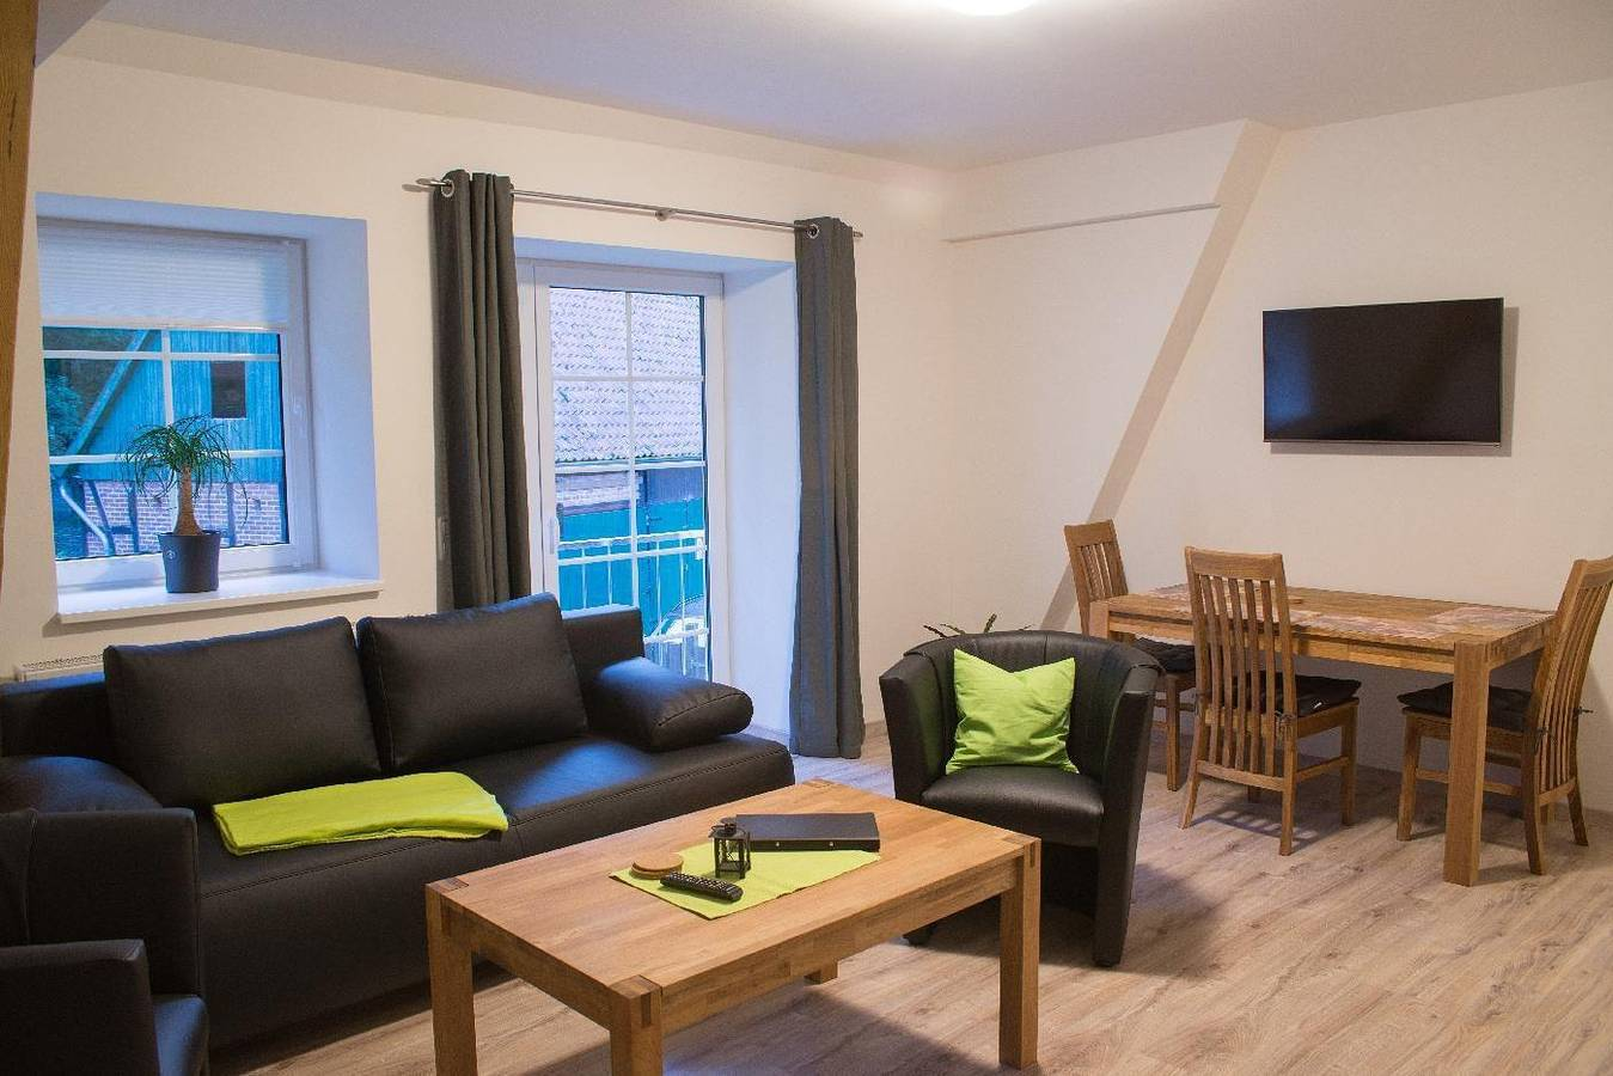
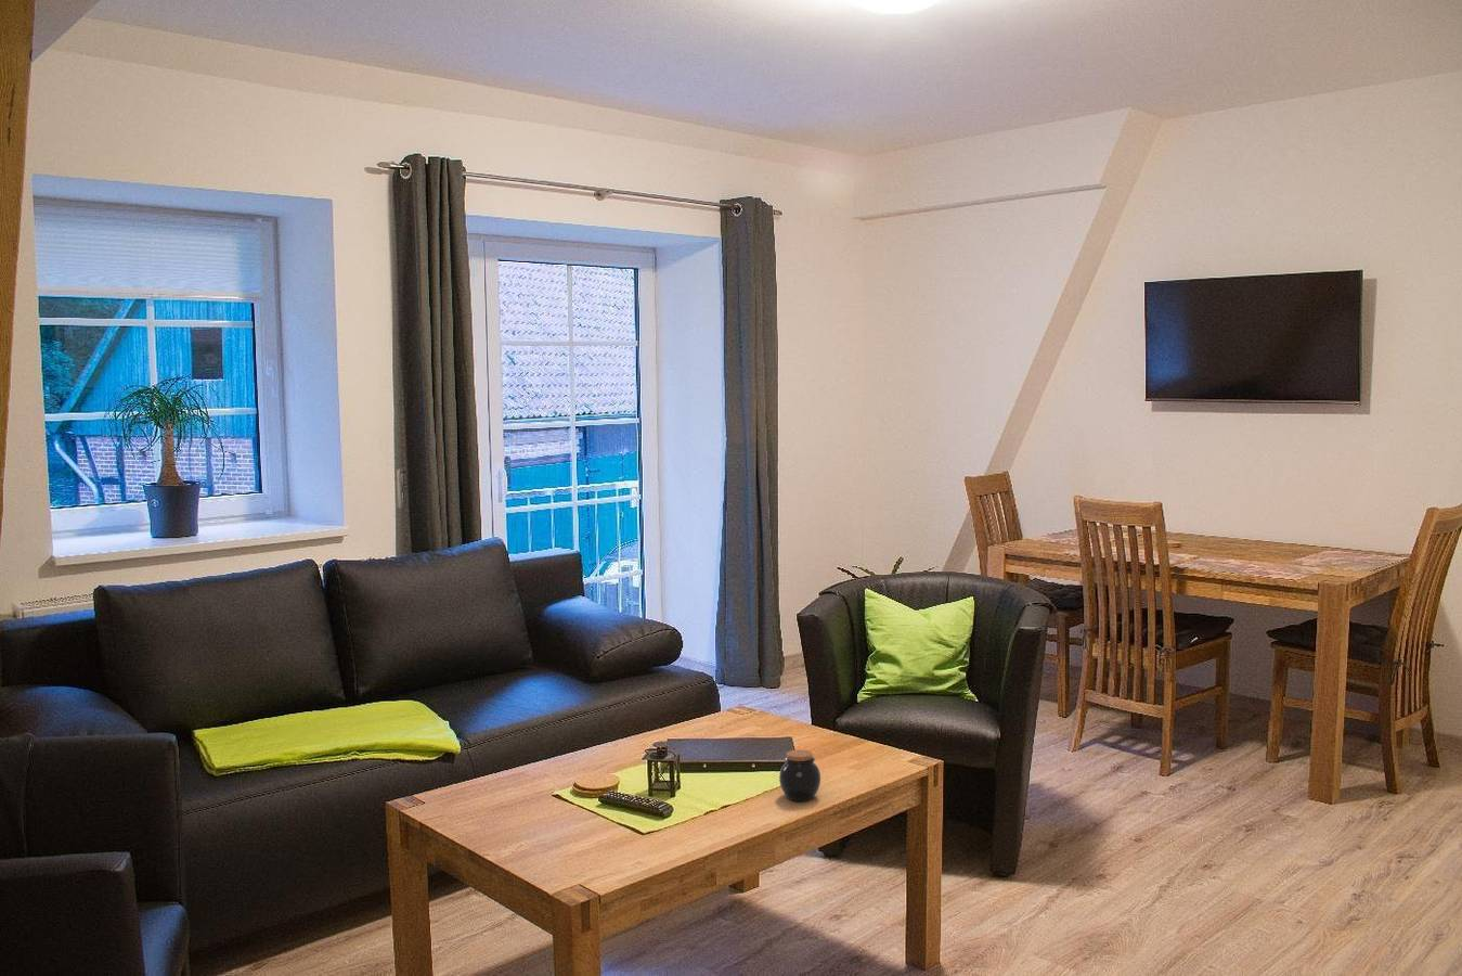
+ jar [778,749,822,803]
